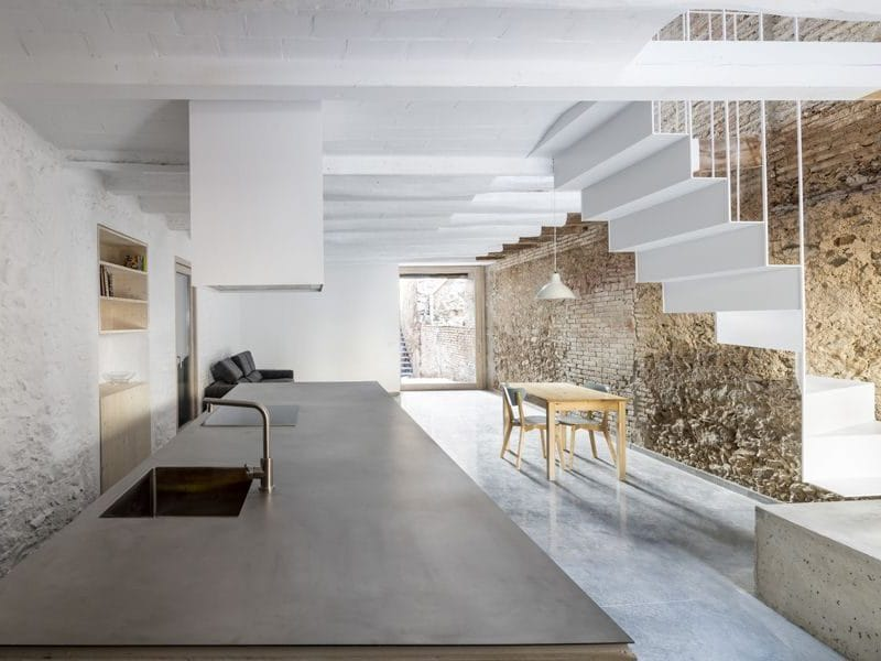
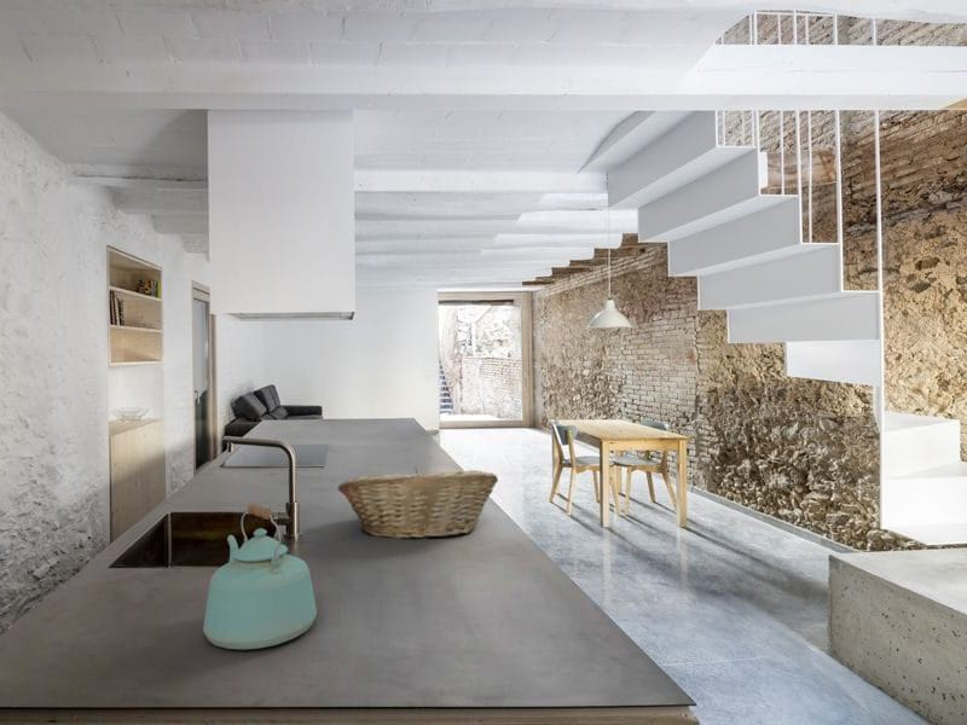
+ kettle [202,503,318,650]
+ fruit basket [337,468,499,540]
